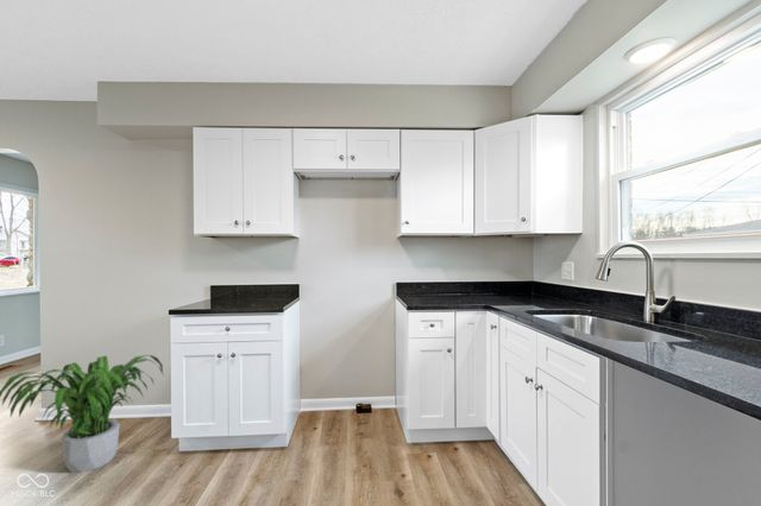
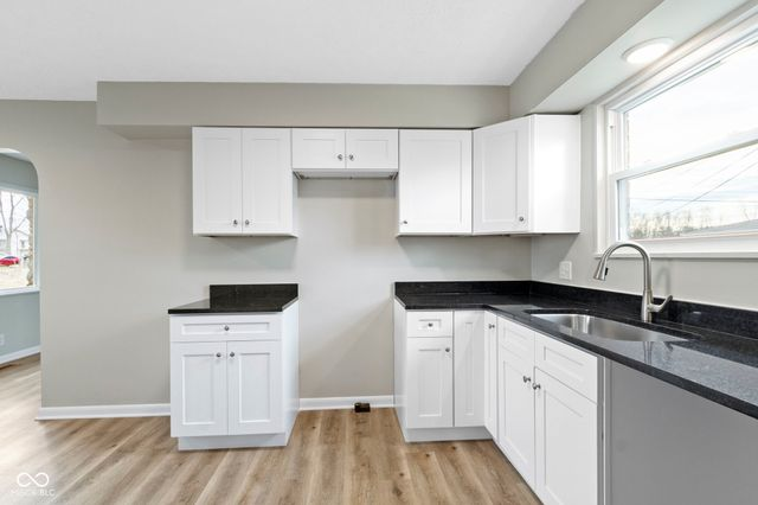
- potted plant [0,354,165,474]
